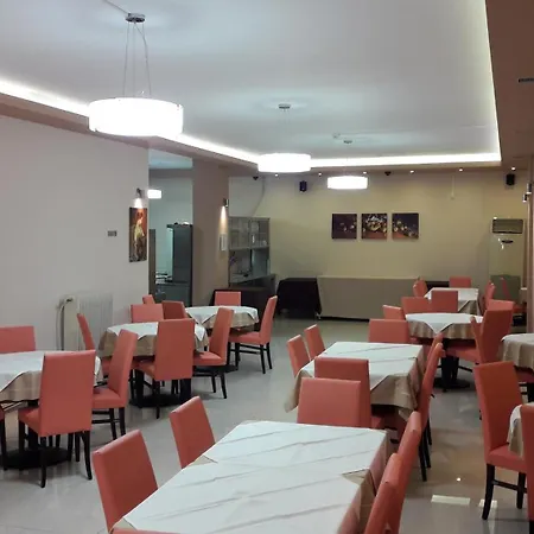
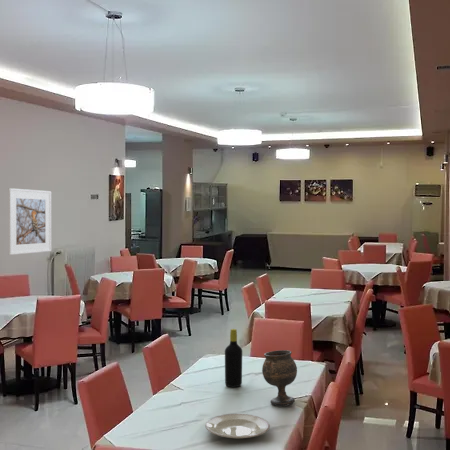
+ goblet [261,349,298,407]
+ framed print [8,187,52,256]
+ bottle [224,328,243,388]
+ plate [204,413,271,440]
